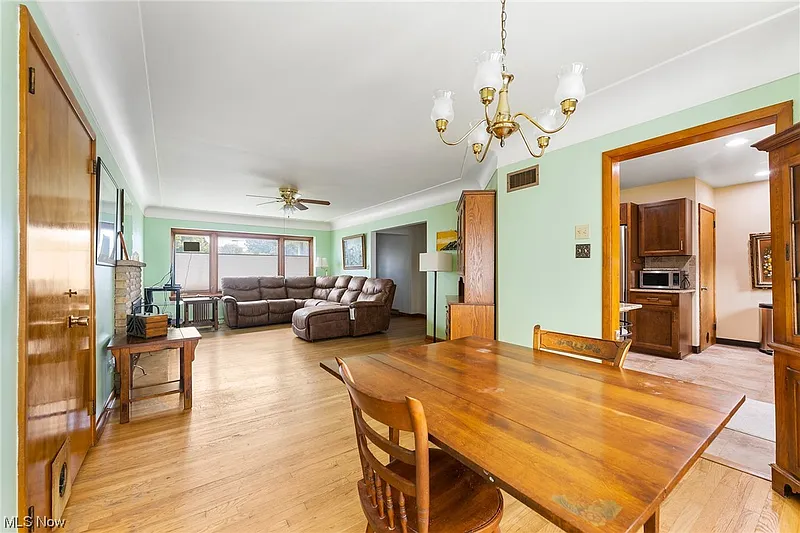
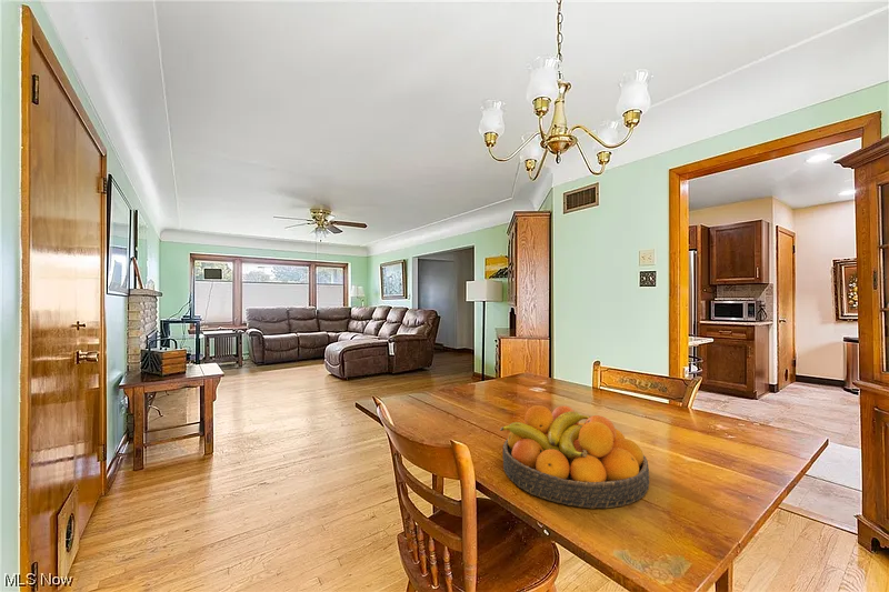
+ fruit bowl [499,404,650,510]
